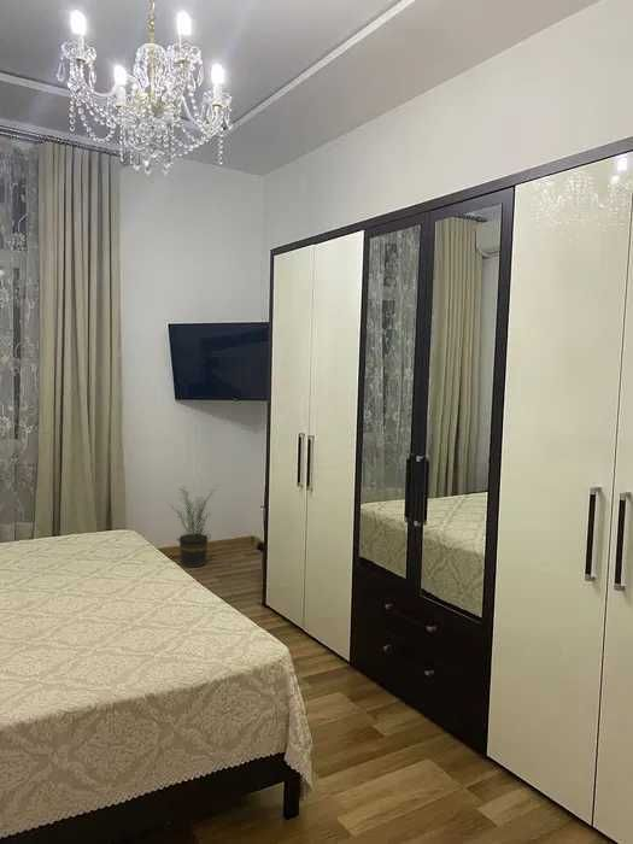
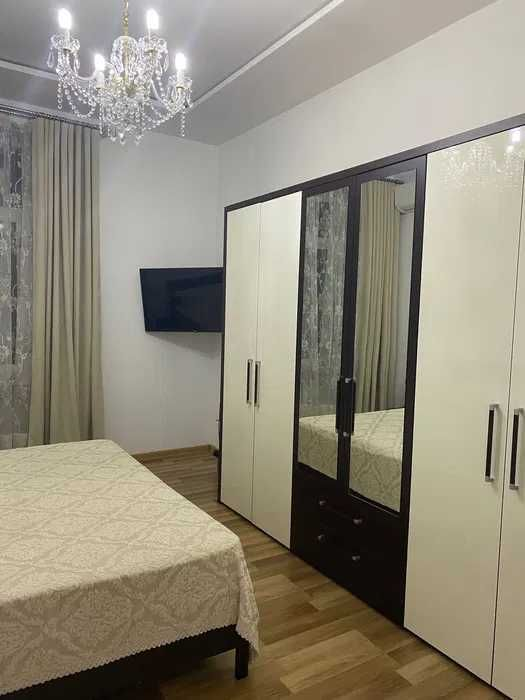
- potted plant [164,483,219,569]
